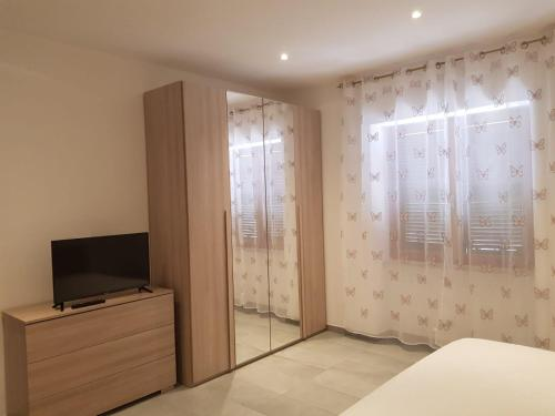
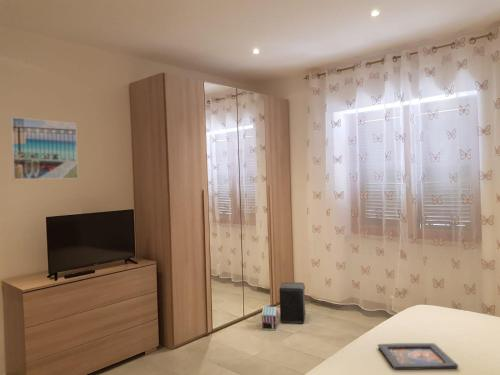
+ toy house [261,305,279,331]
+ tablet [377,342,459,371]
+ speaker [278,281,307,324]
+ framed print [9,116,79,180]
